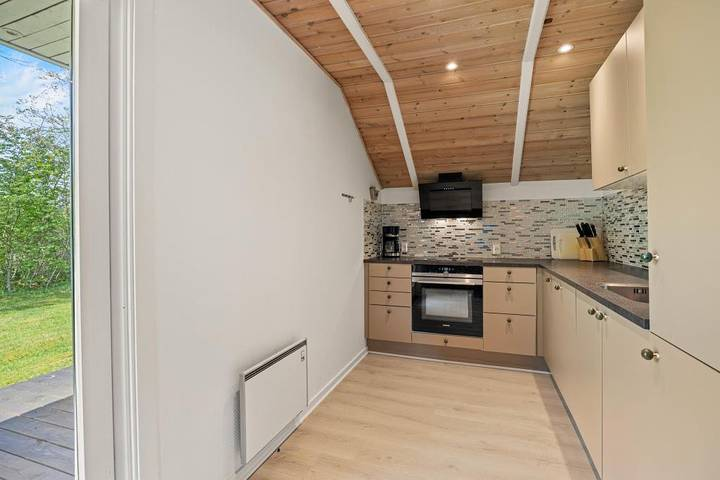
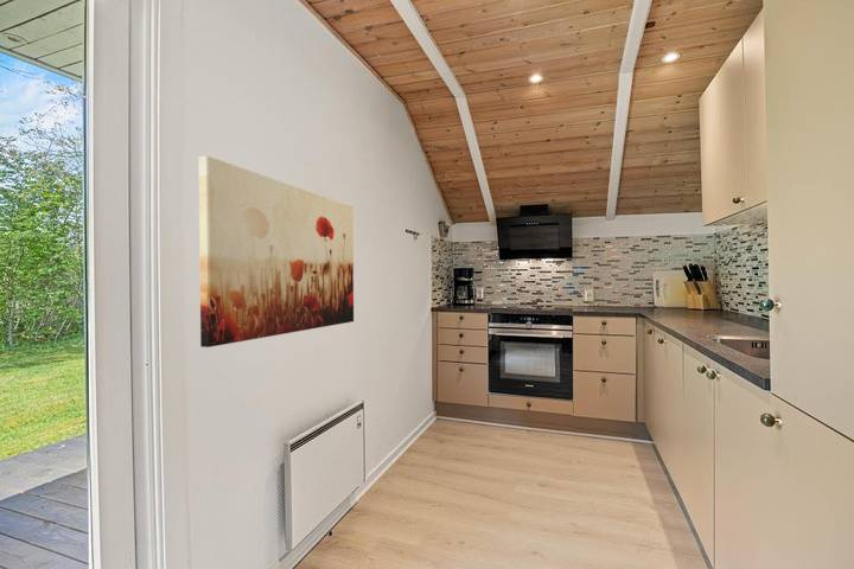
+ wall art [198,154,355,349]
